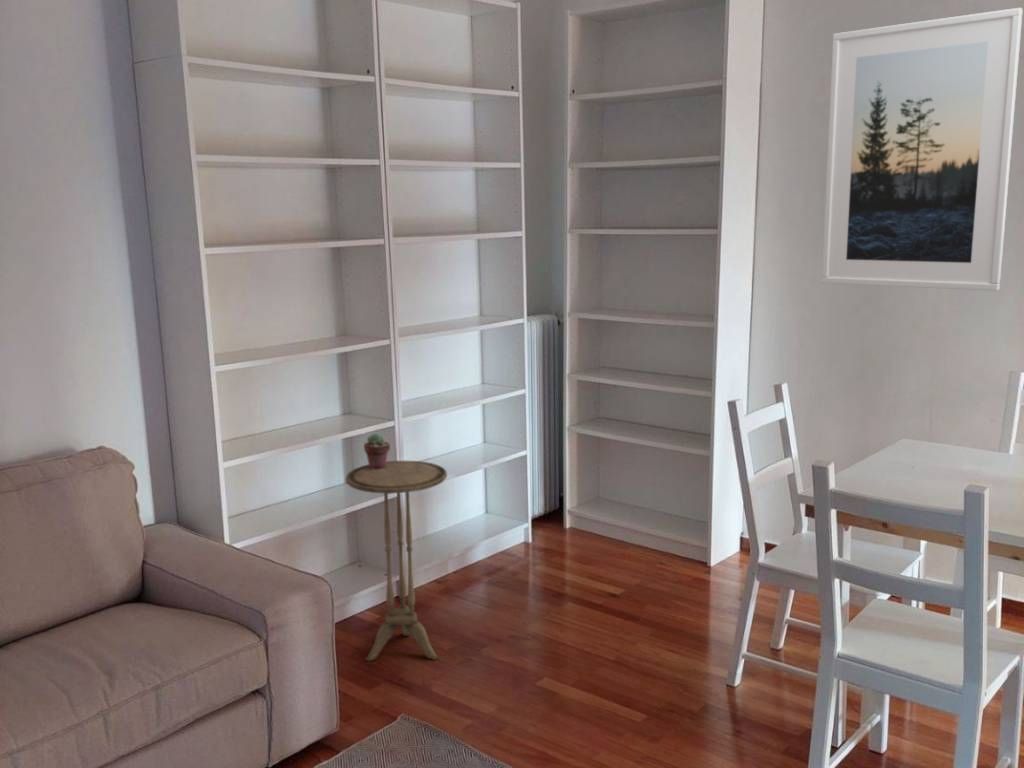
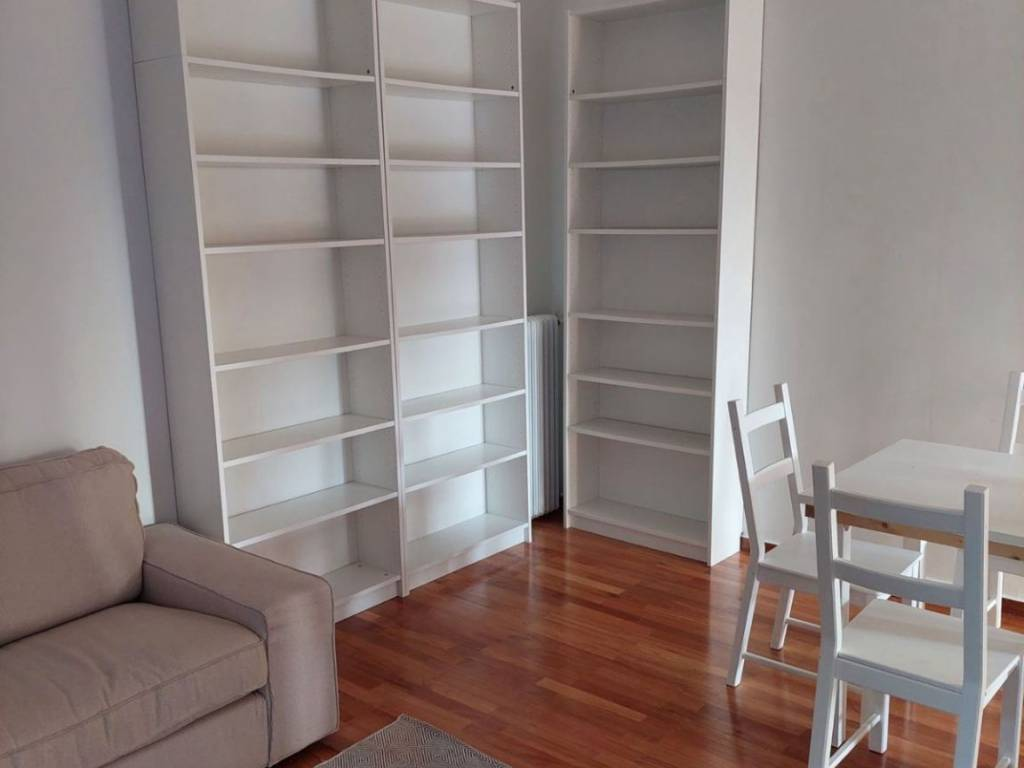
- potted succulent [363,433,391,469]
- side table [345,460,448,663]
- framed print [820,7,1024,292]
